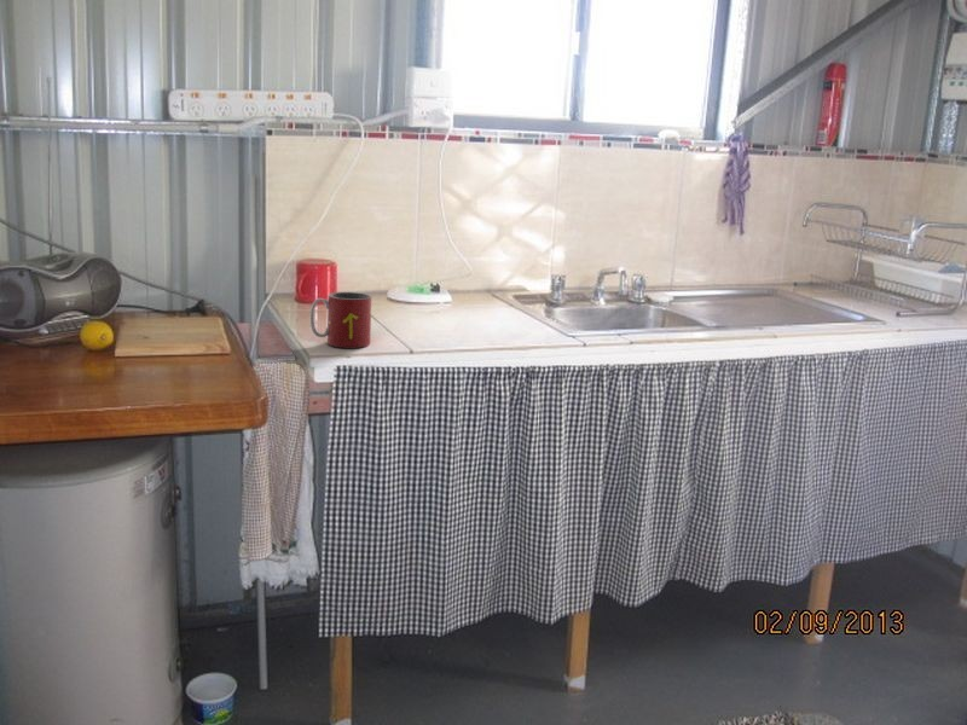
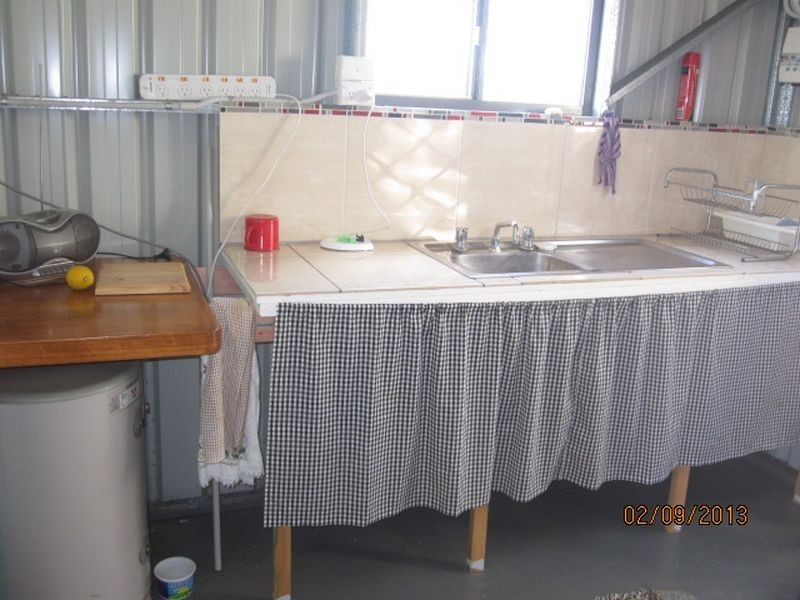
- mug [309,291,372,349]
